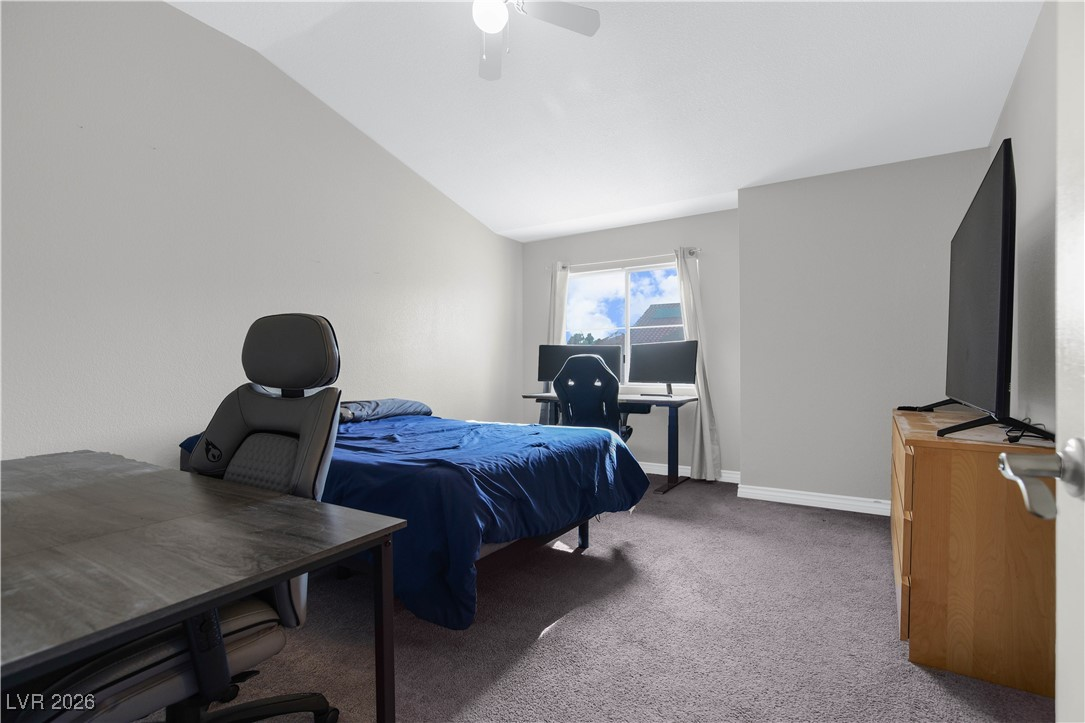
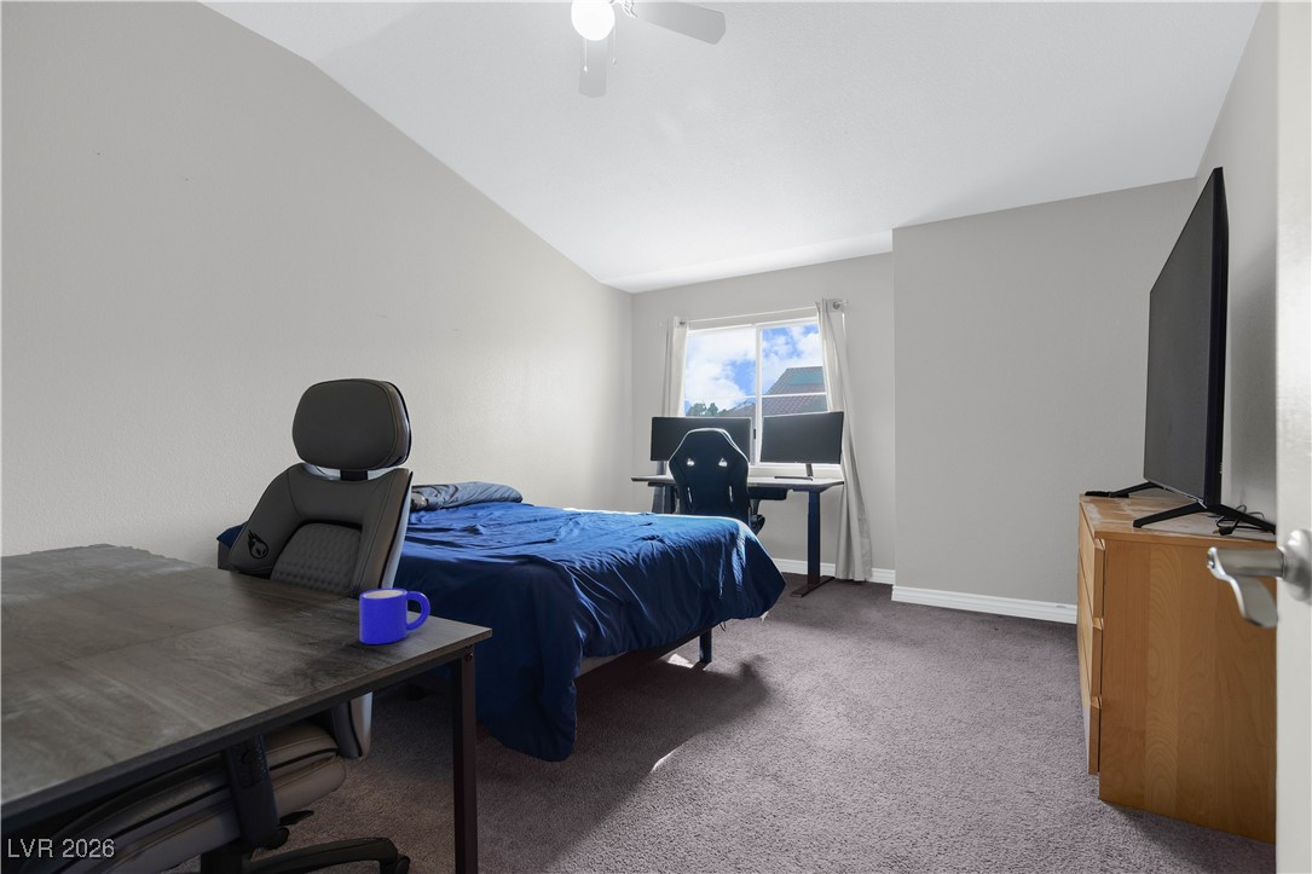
+ mug [359,588,432,646]
